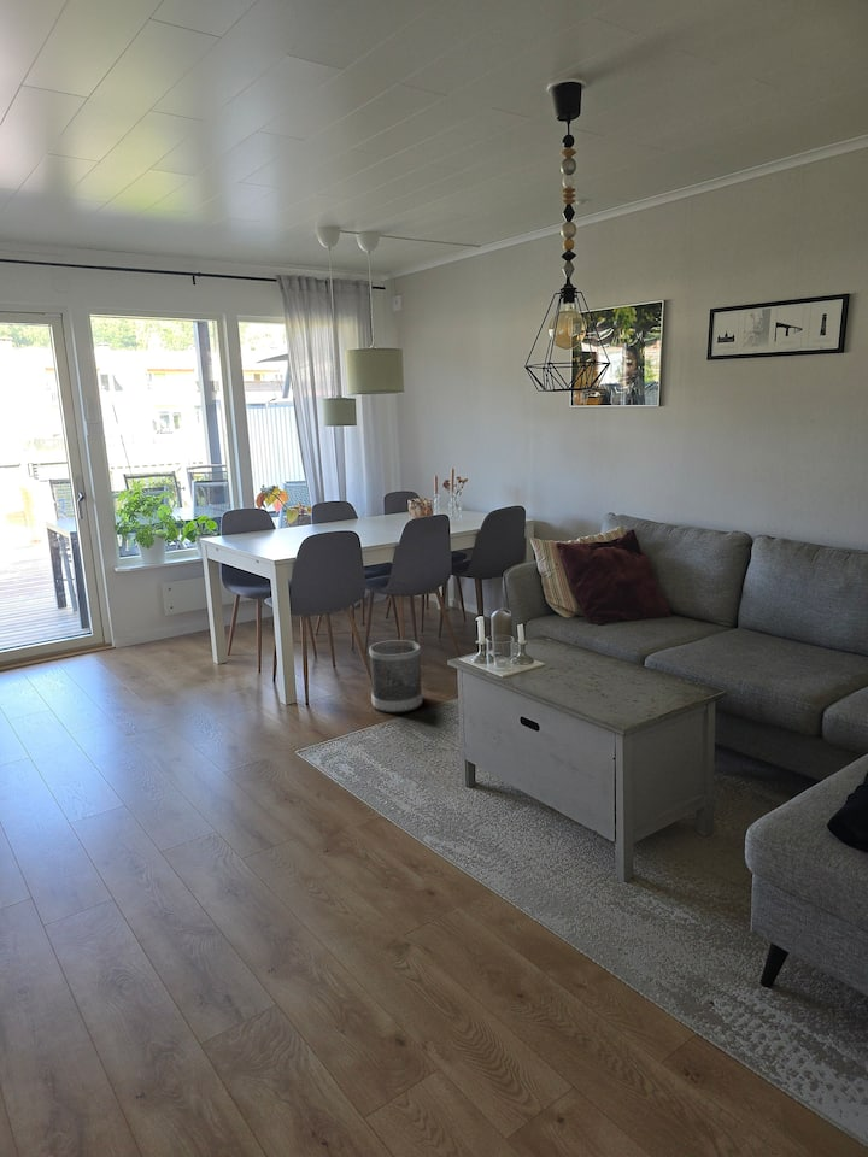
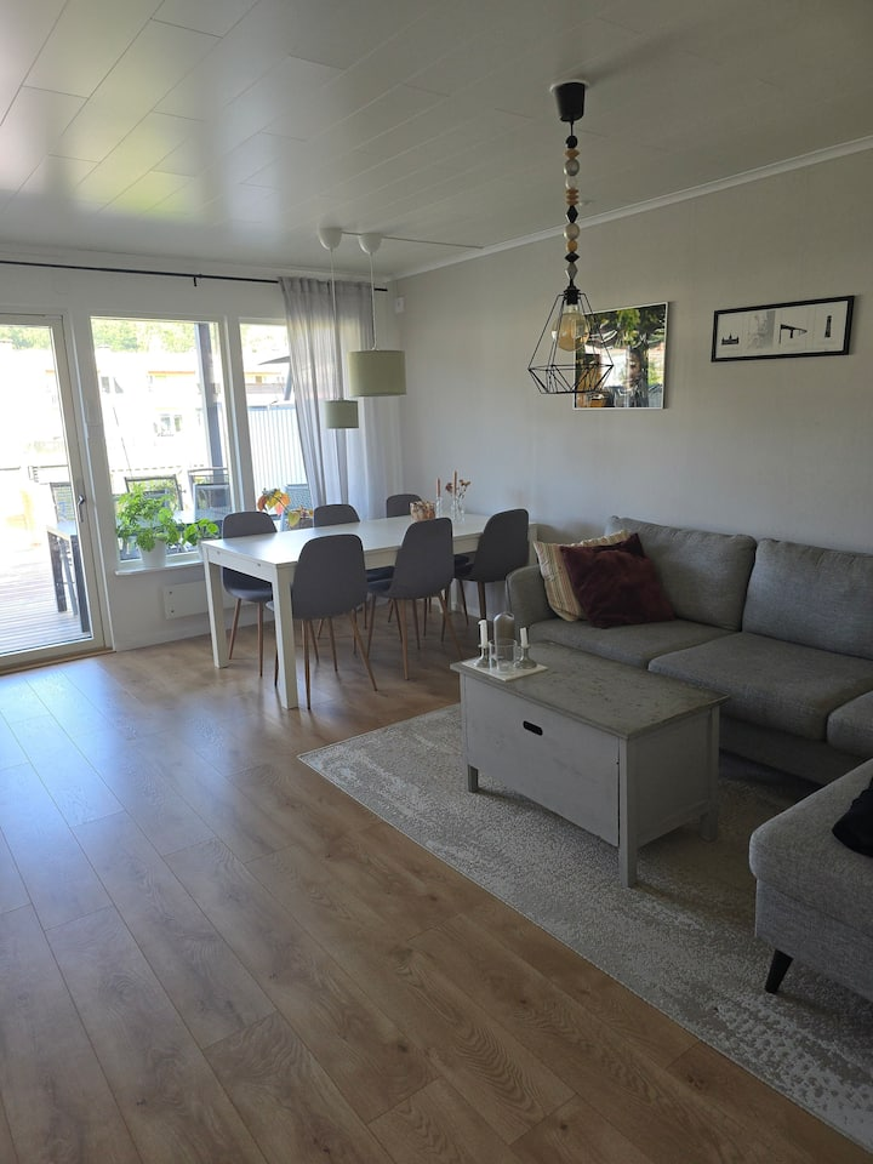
- wastebasket [368,639,423,713]
